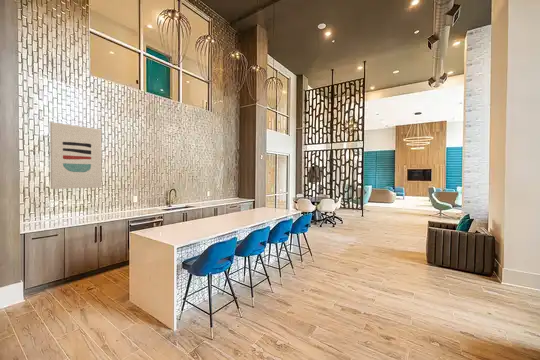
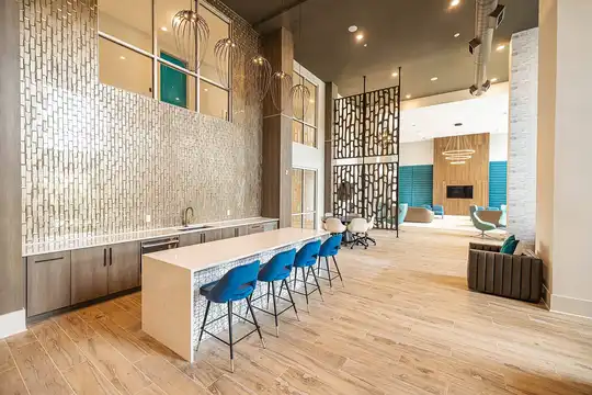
- wall art [49,121,102,190]
